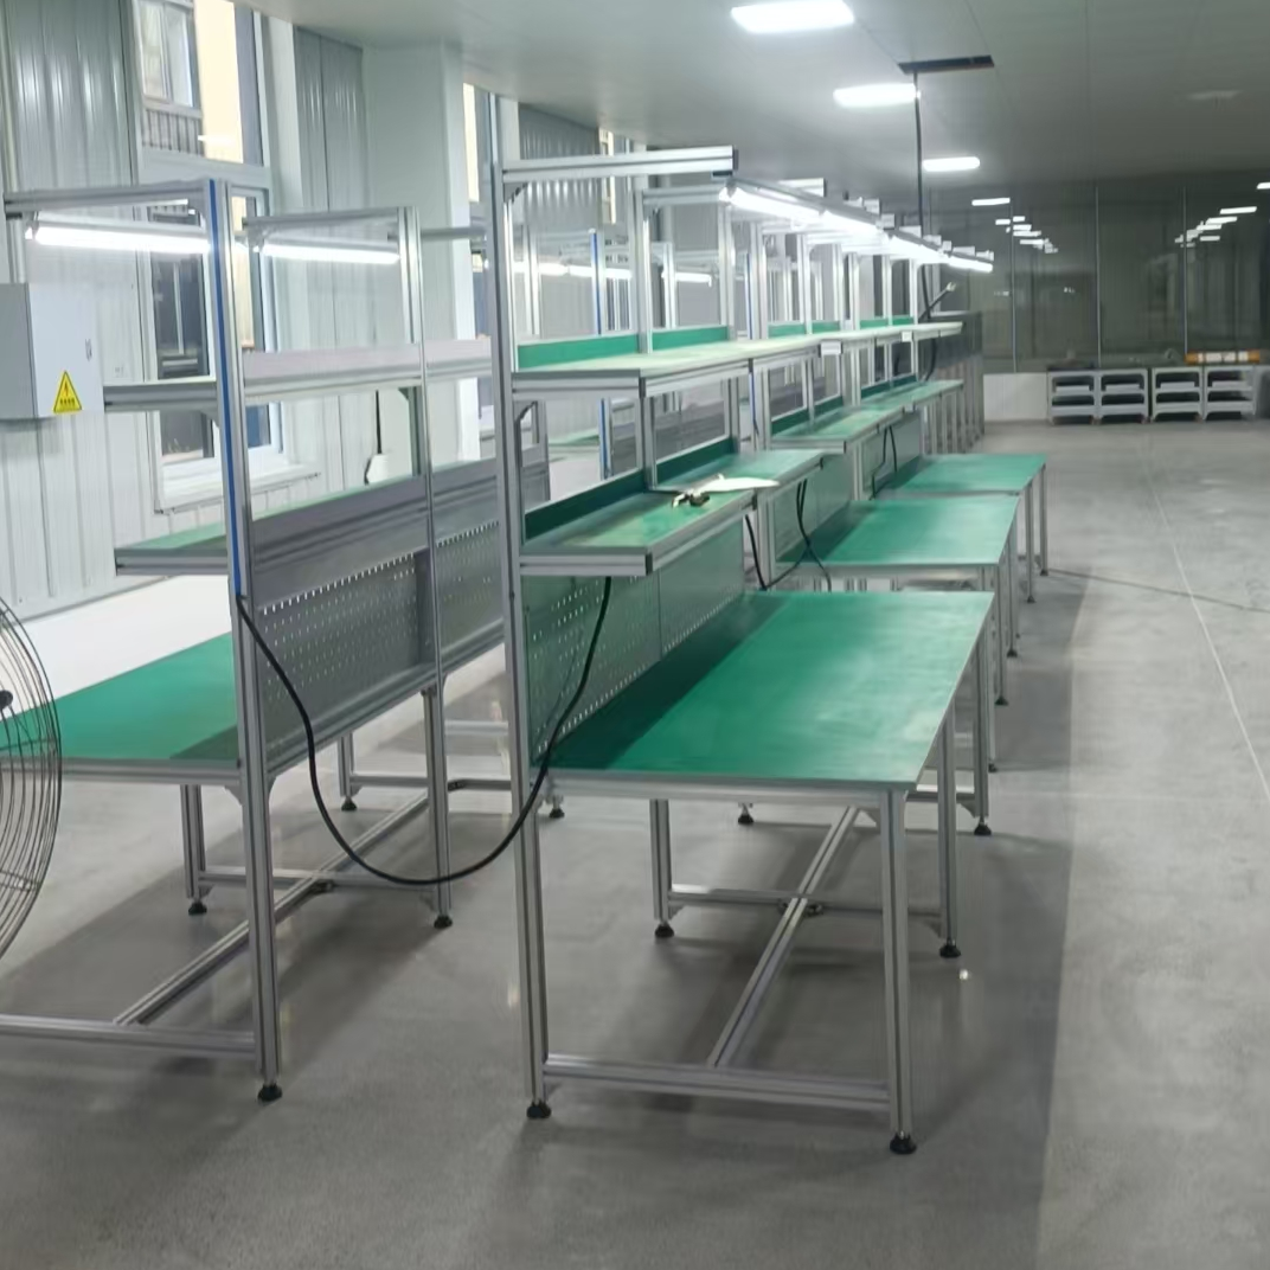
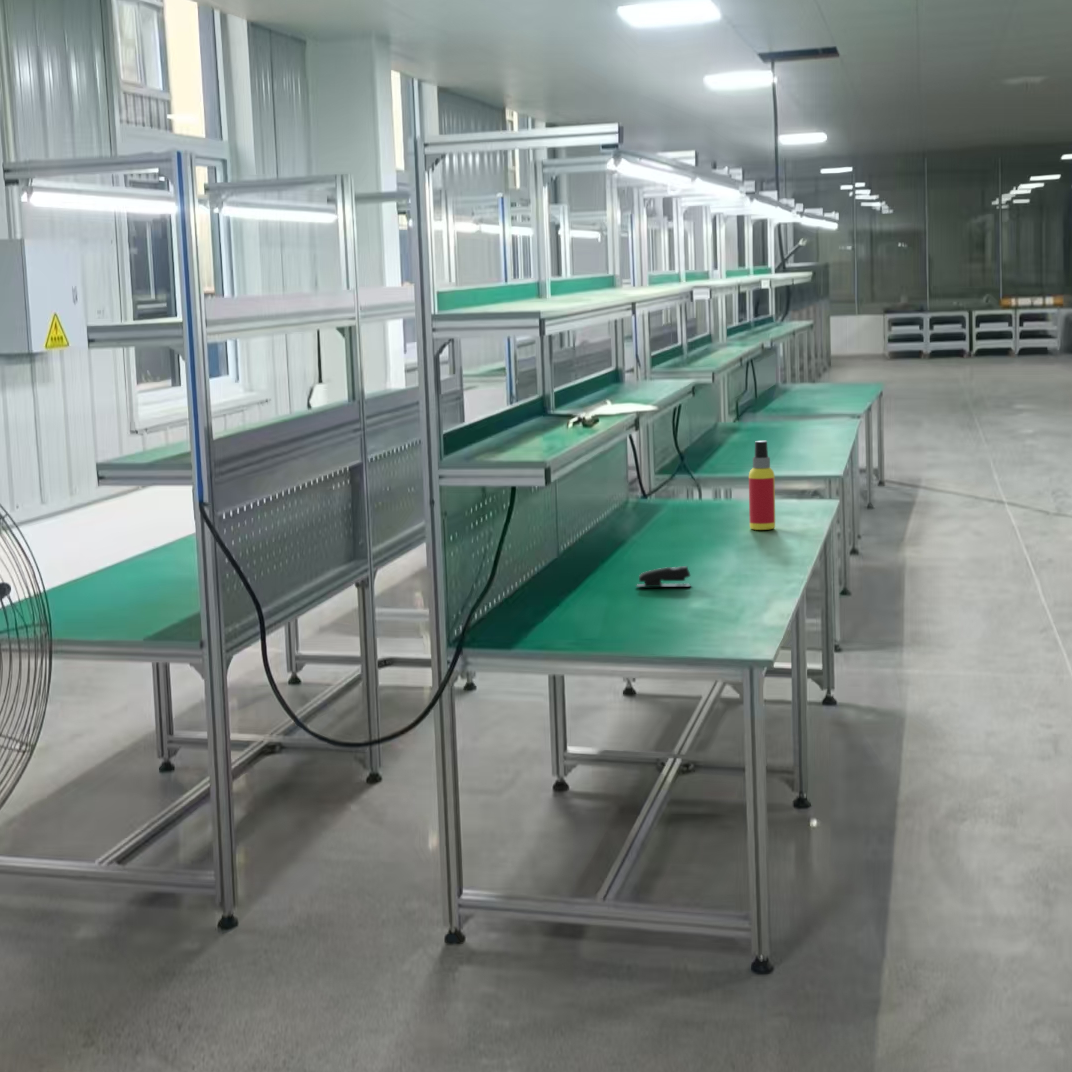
+ stapler [635,565,692,588]
+ spray bottle [748,440,776,531]
